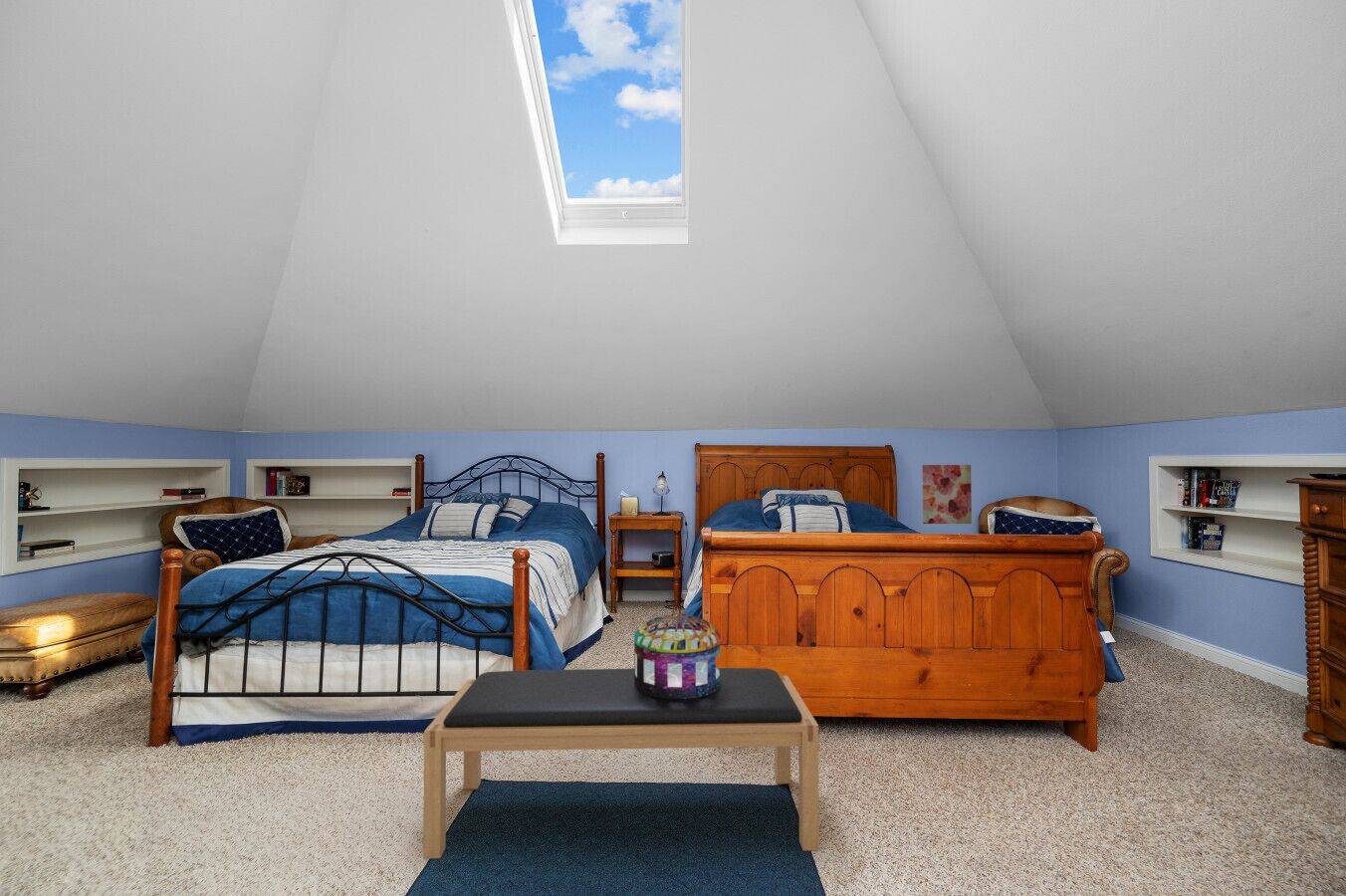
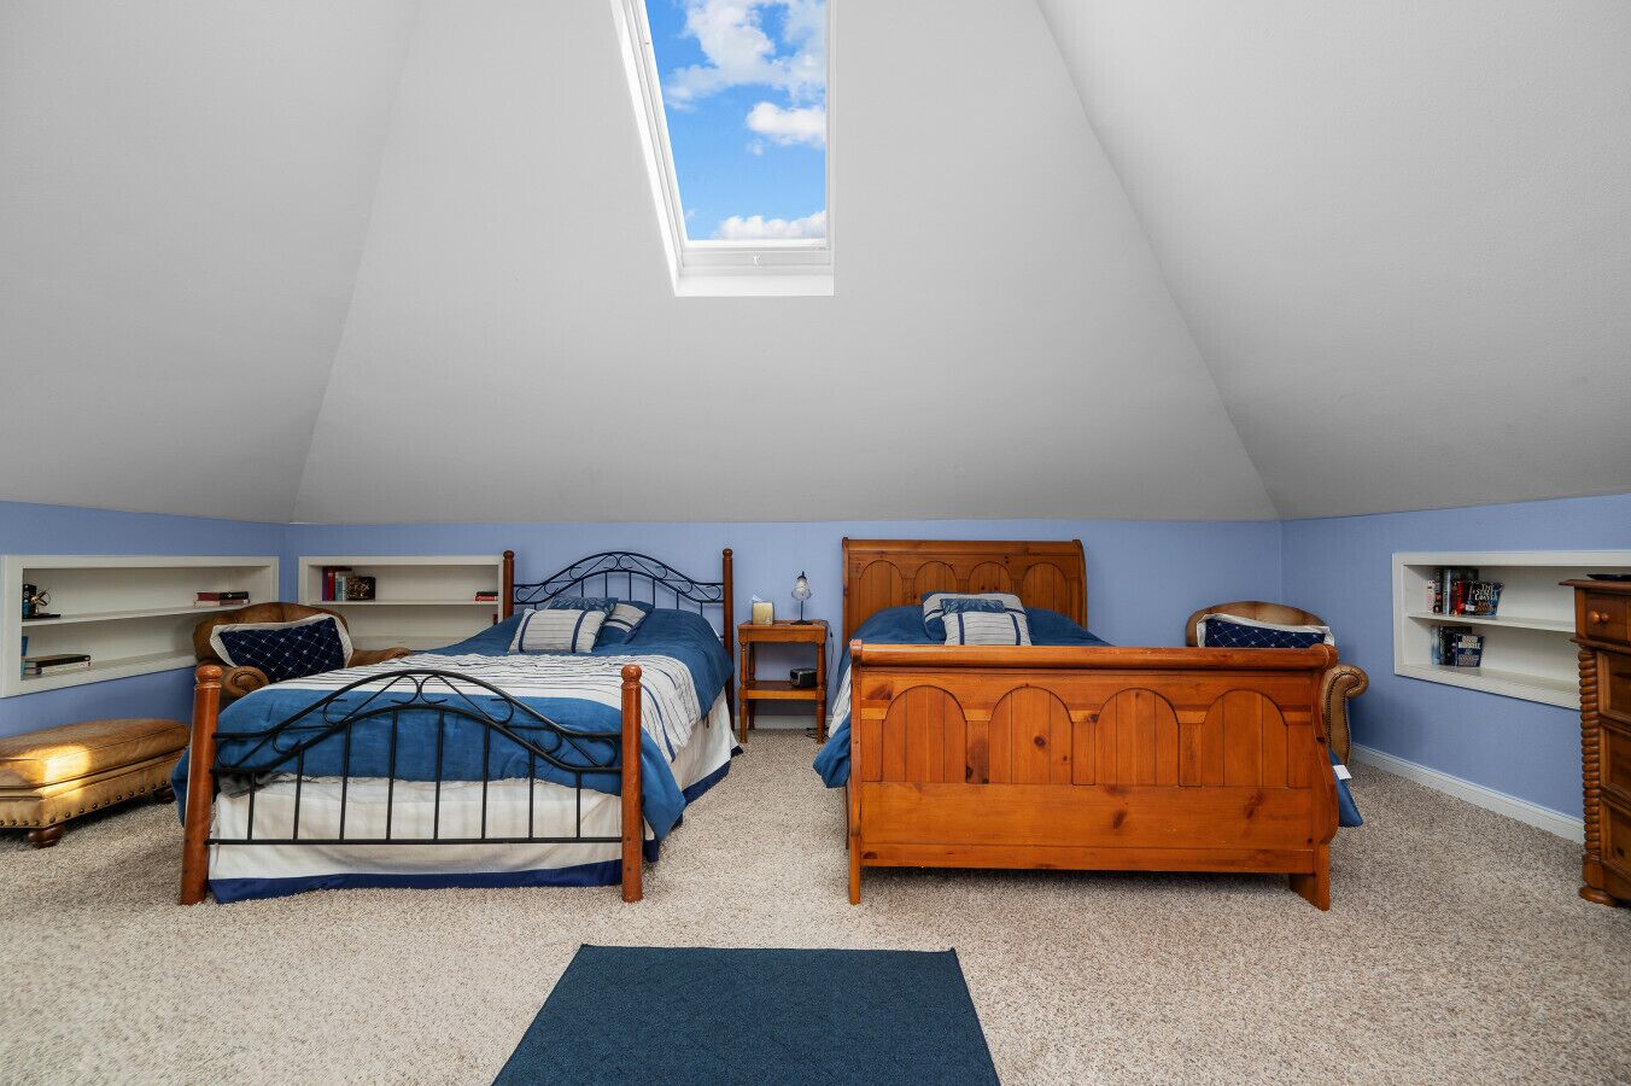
- bench [422,667,820,859]
- wall art [922,464,973,525]
- decorative box [633,606,722,699]
